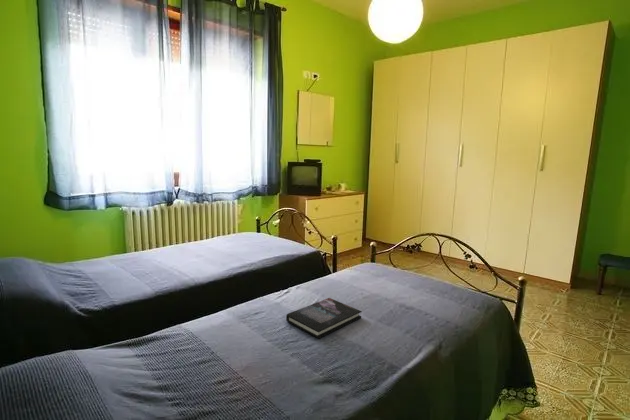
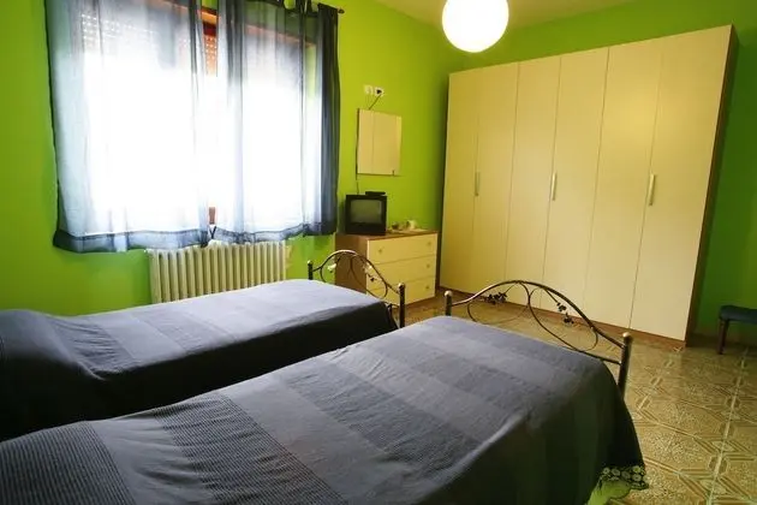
- book [285,297,363,339]
